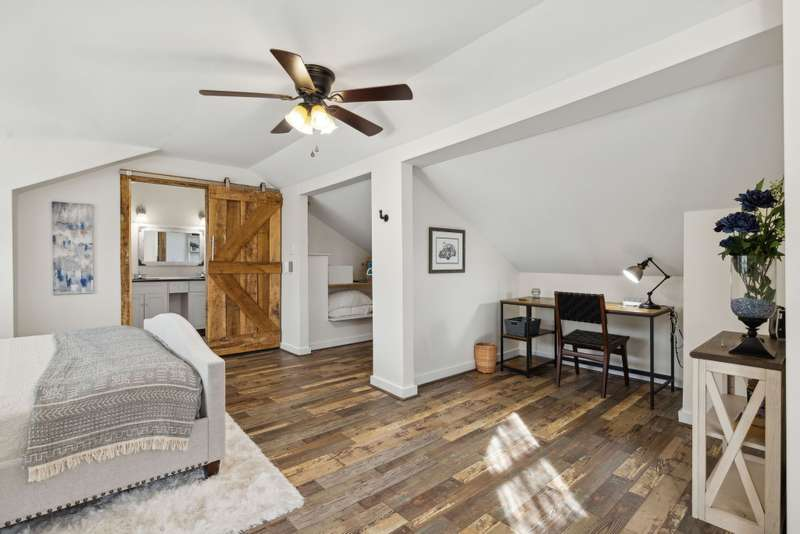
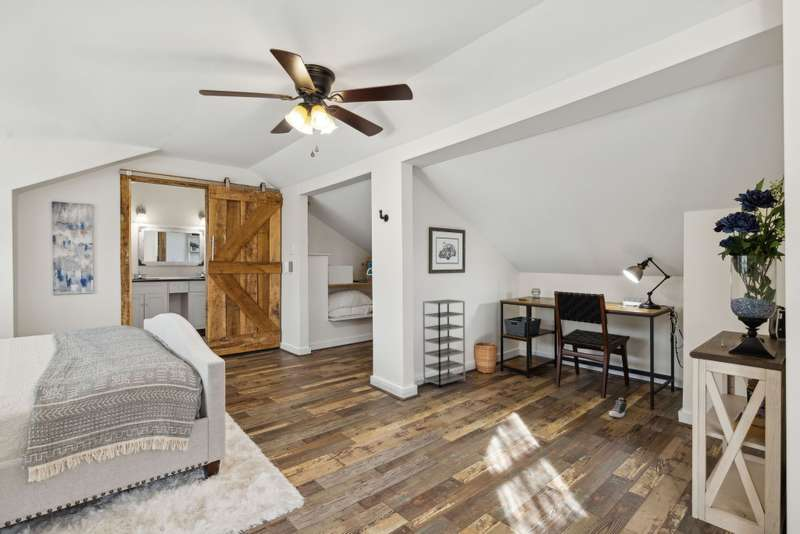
+ shelving unit [422,299,466,390]
+ sneaker [608,396,628,418]
